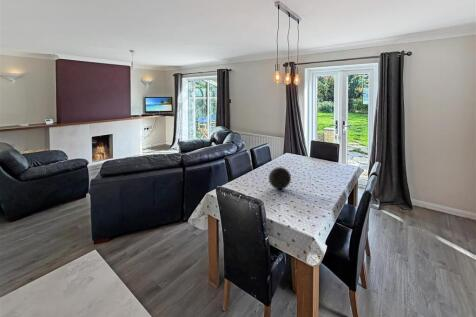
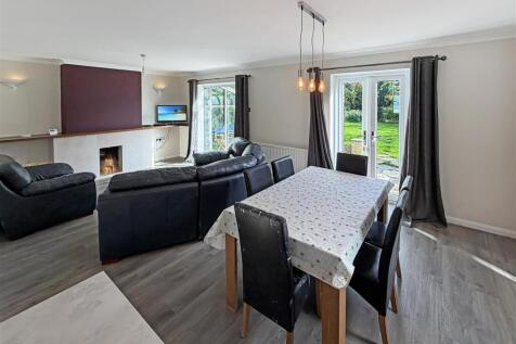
- decorative orb [268,166,292,190]
